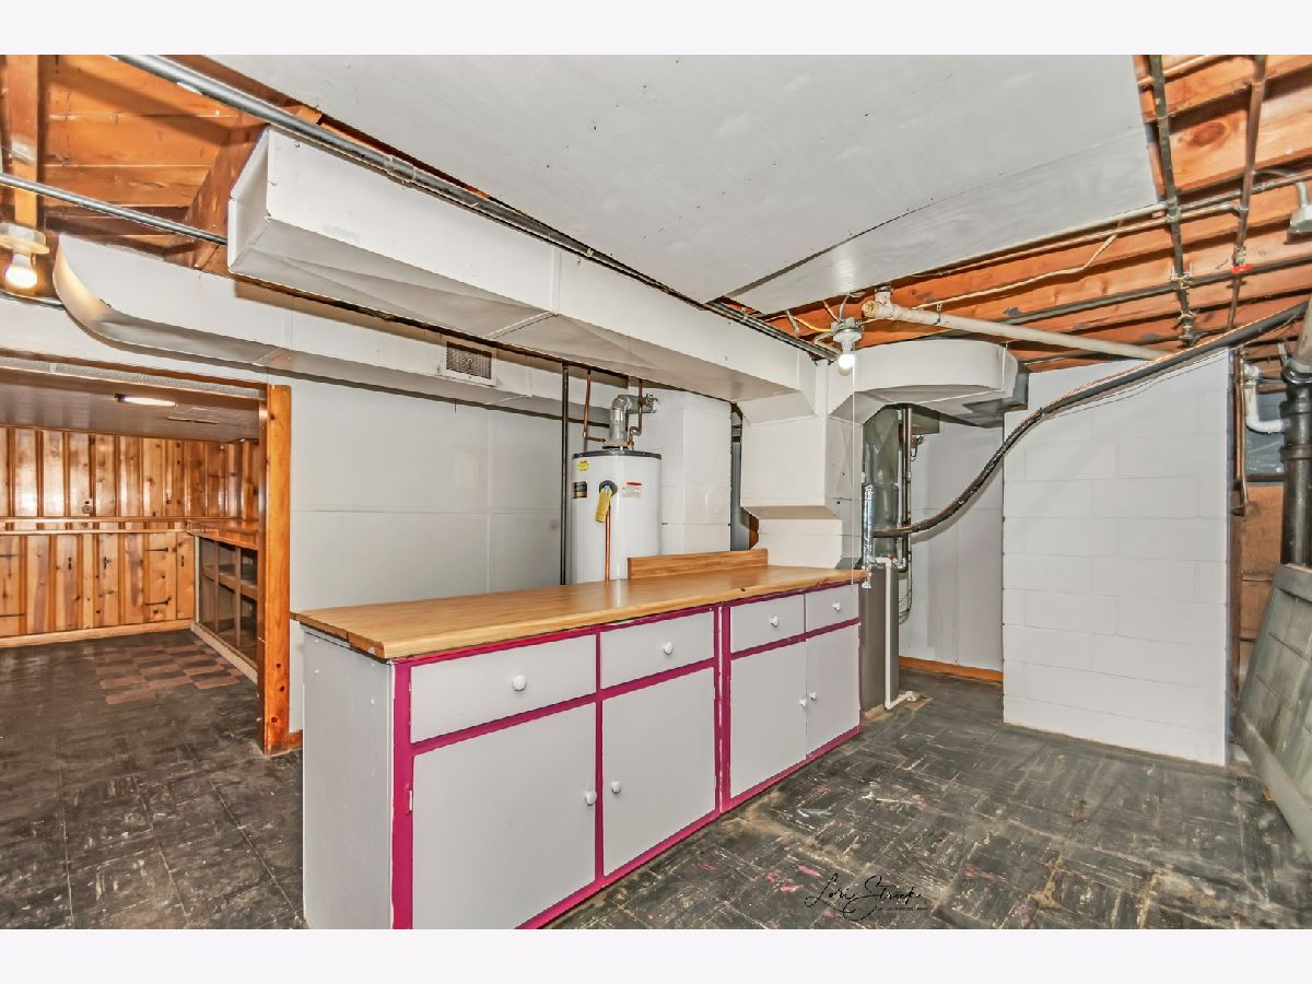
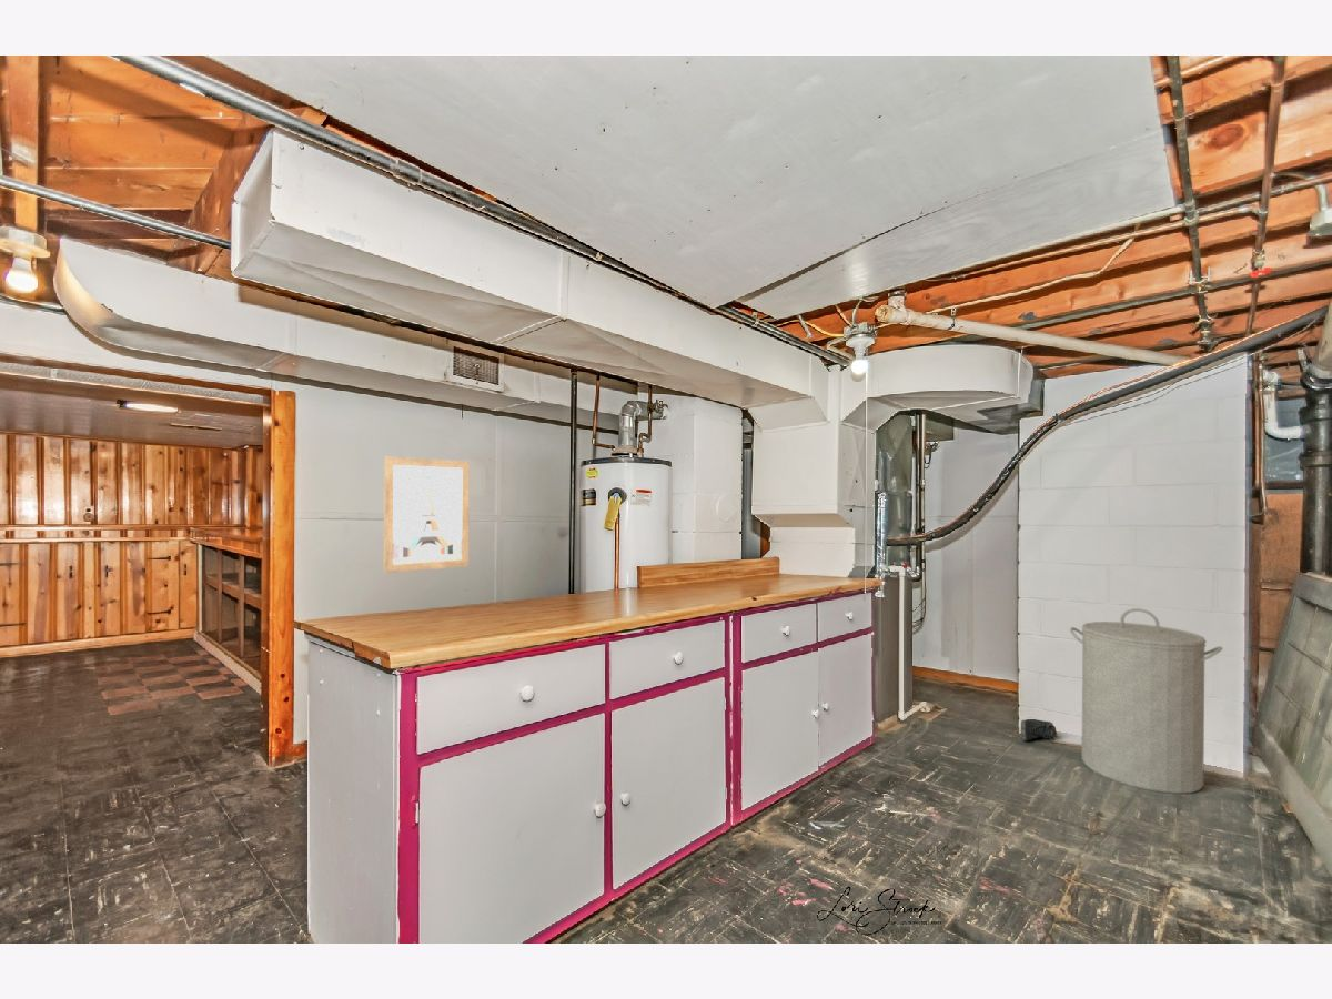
+ wall art [383,456,471,574]
+ laundry hamper [1069,607,1223,795]
+ sneaker [1020,718,1059,741]
